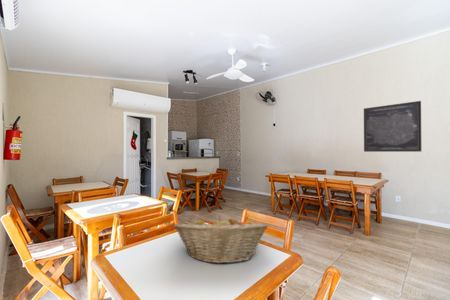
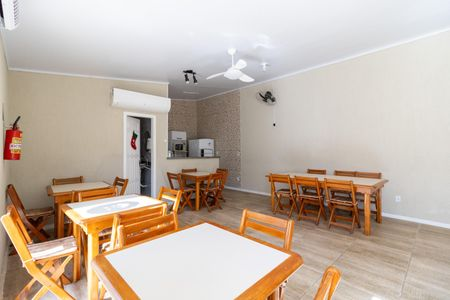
- wall art [363,100,422,153]
- fruit basket [172,214,268,265]
